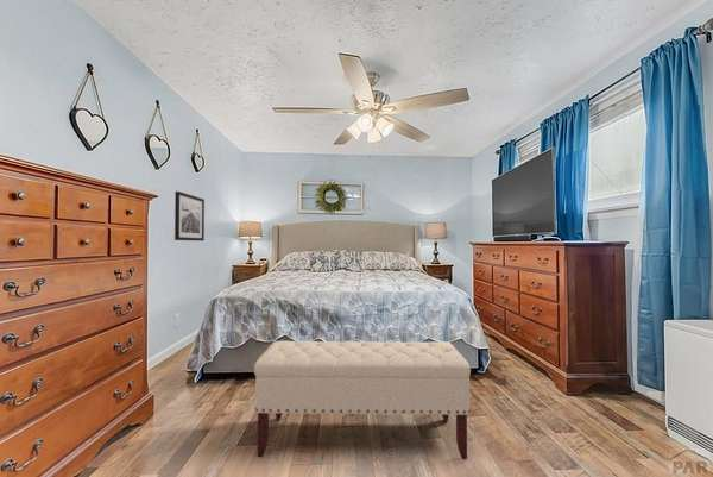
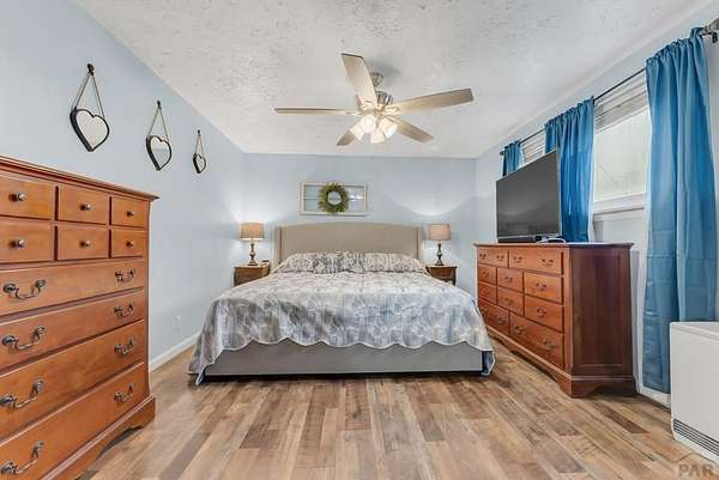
- bench [253,340,472,460]
- wall art [173,190,206,241]
